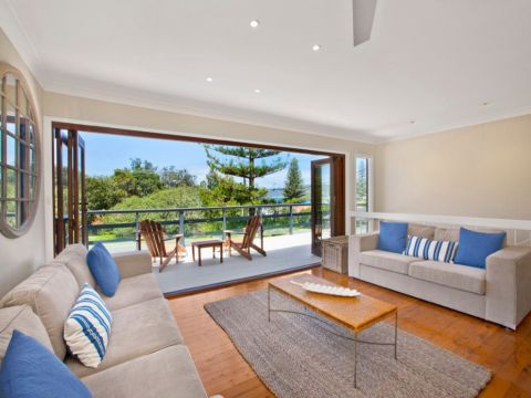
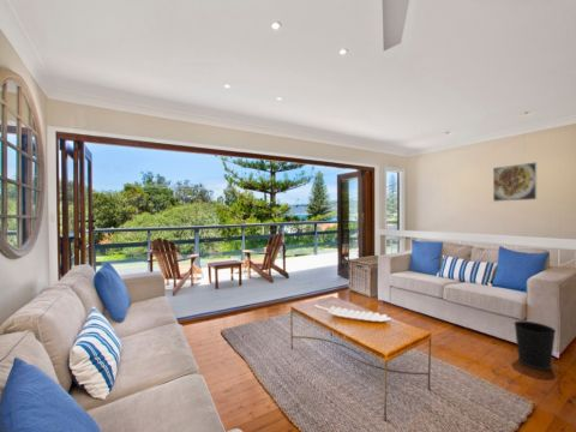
+ wastebasket [512,320,557,371]
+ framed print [492,161,538,203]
